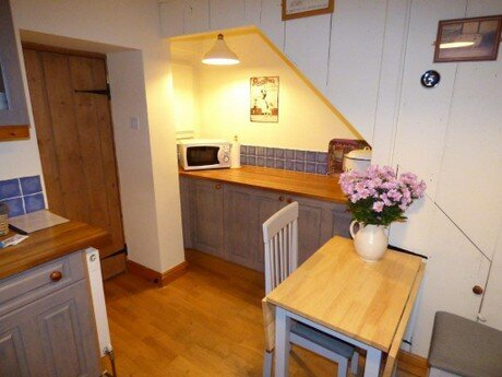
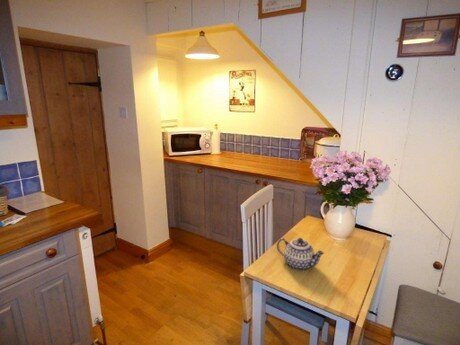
+ teapot [276,237,325,271]
